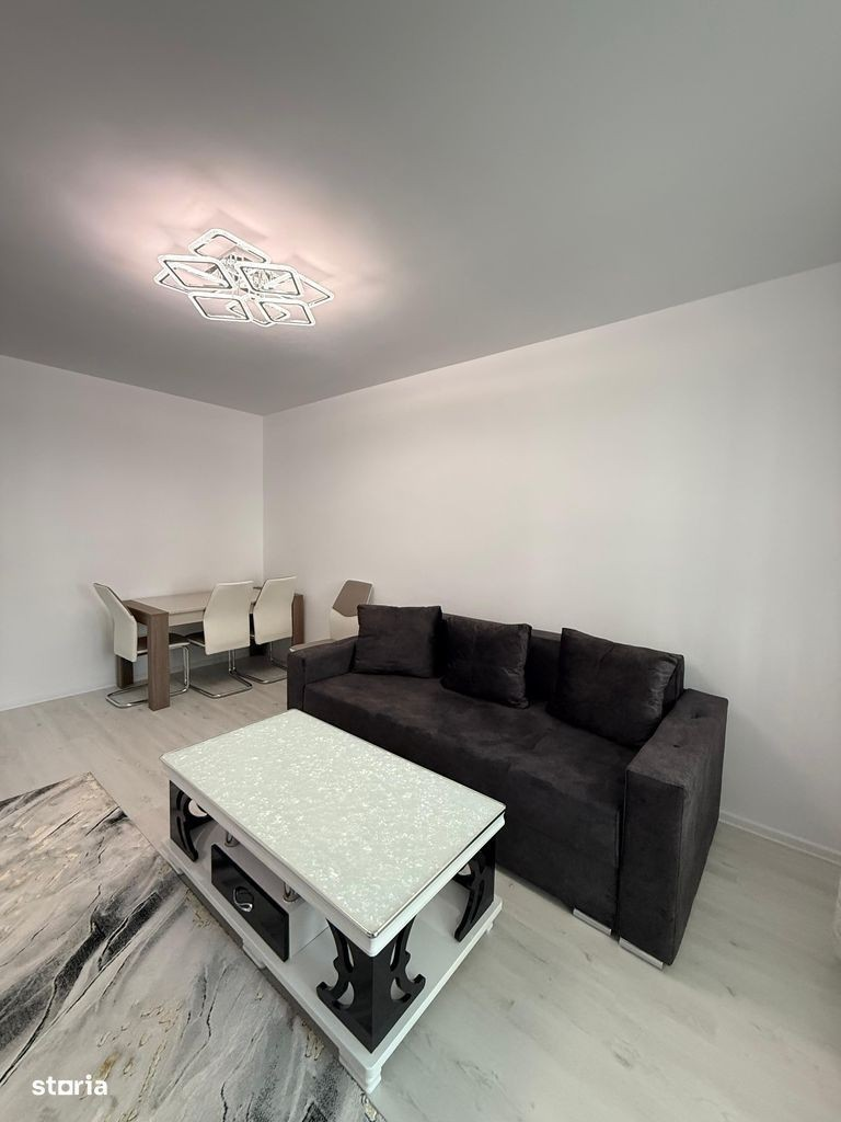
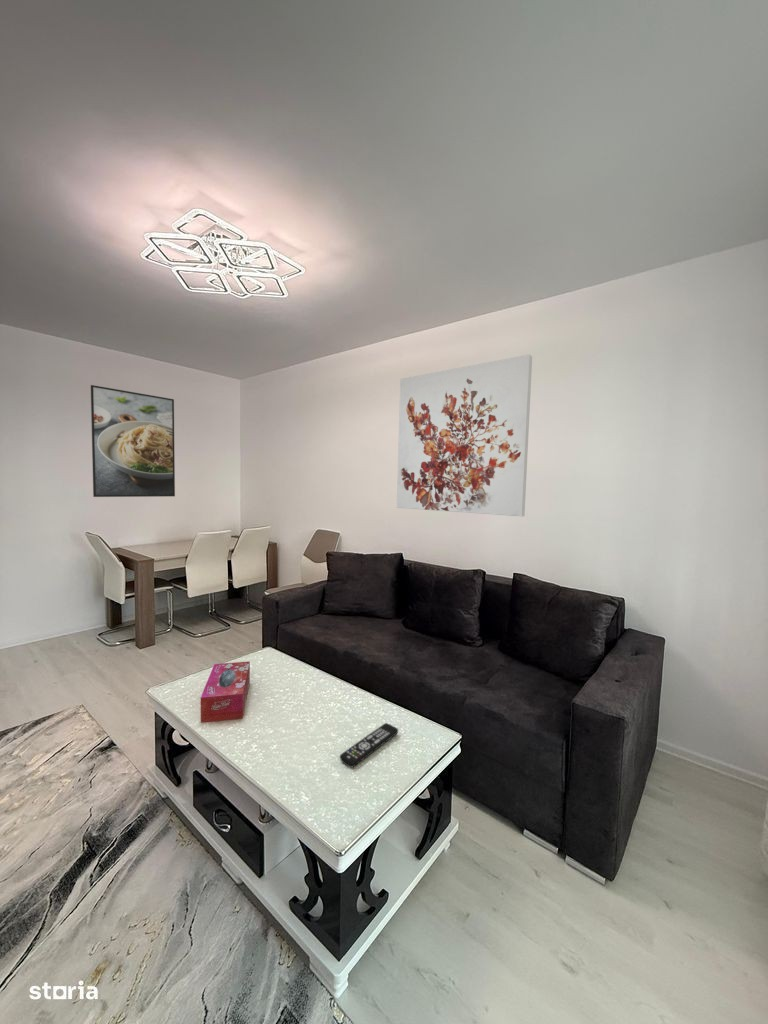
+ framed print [90,384,176,498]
+ remote control [339,722,399,769]
+ tissue box [200,660,251,724]
+ wall art [396,354,533,518]
